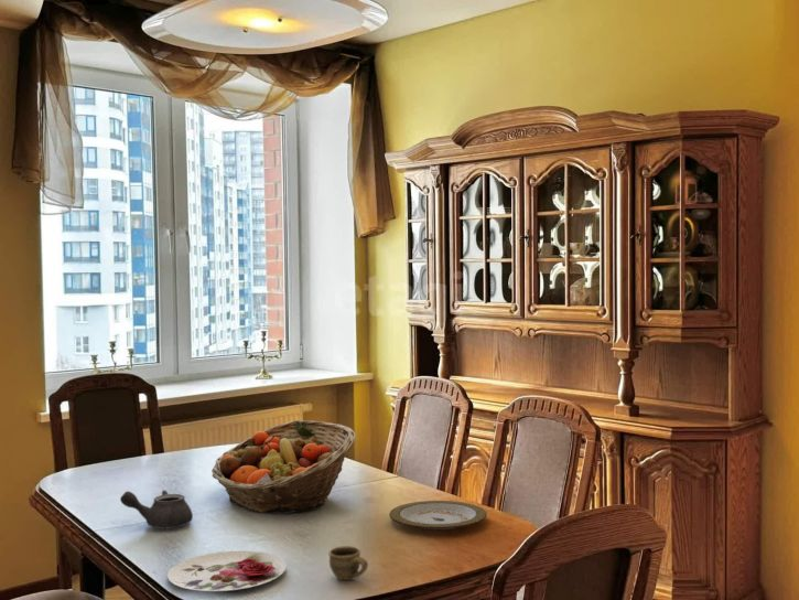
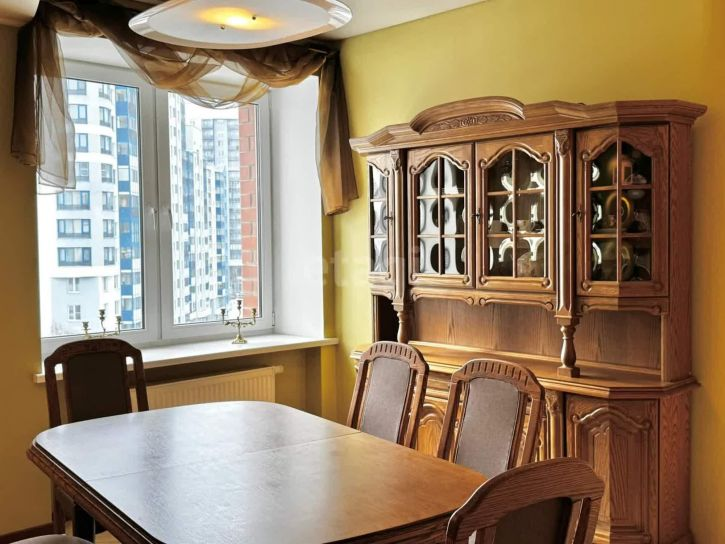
- fruit basket [210,419,357,514]
- cup [327,545,369,581]
- plate [388,500,488,532]
- teapot [119,489,194,529]
- plate [166,550,287,592]
